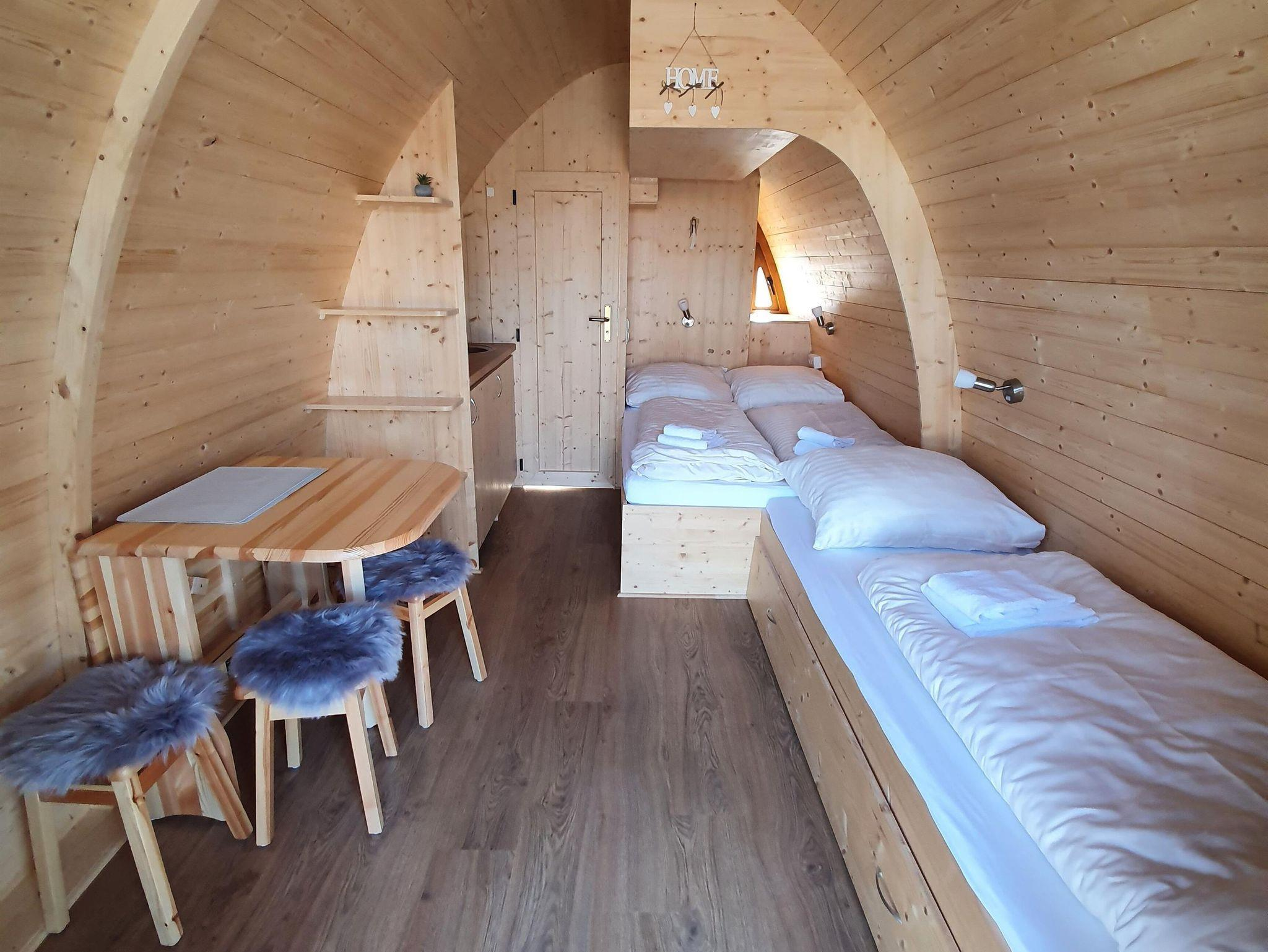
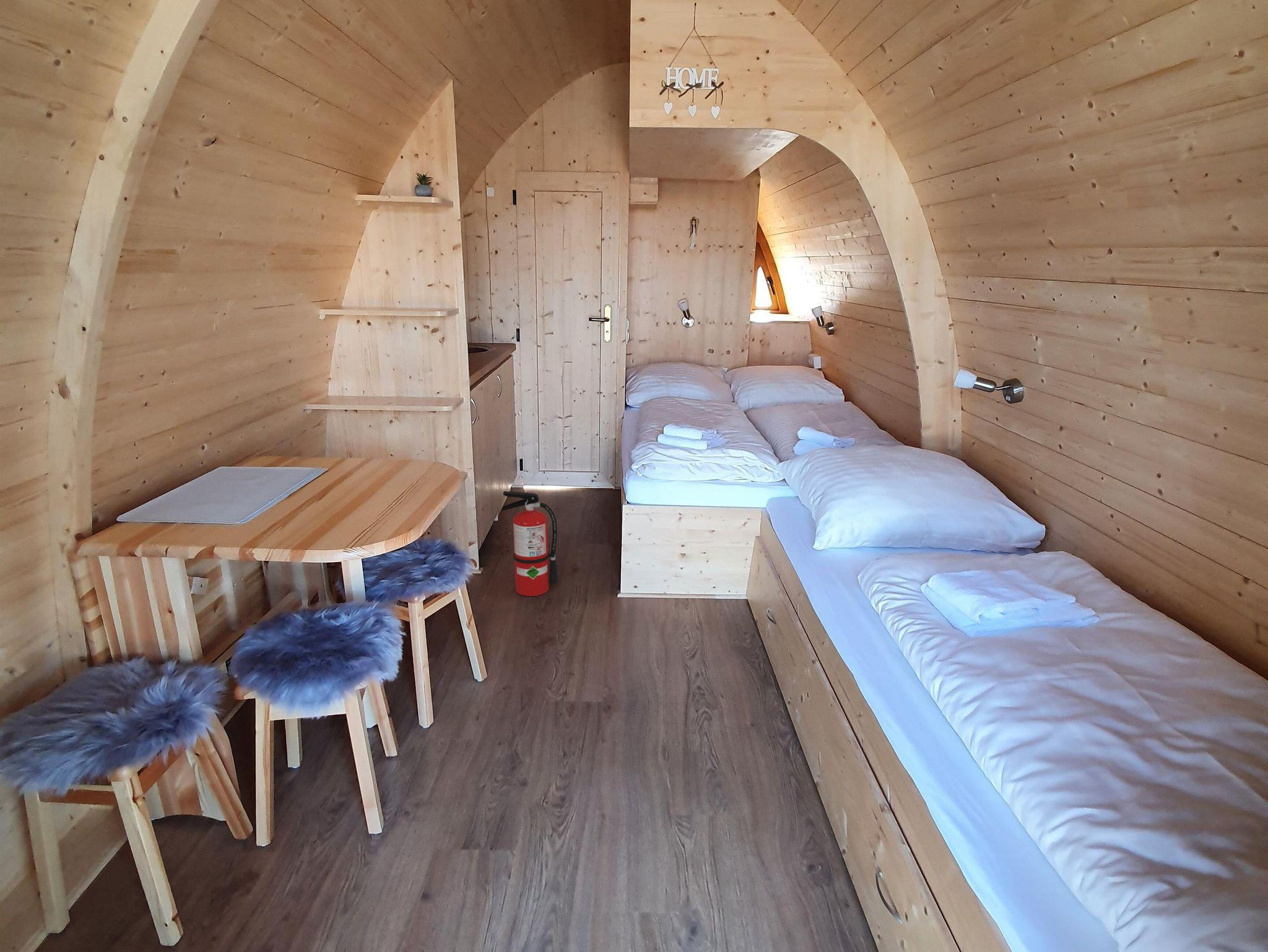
+ fire extinguisher [500,491,558,597]
